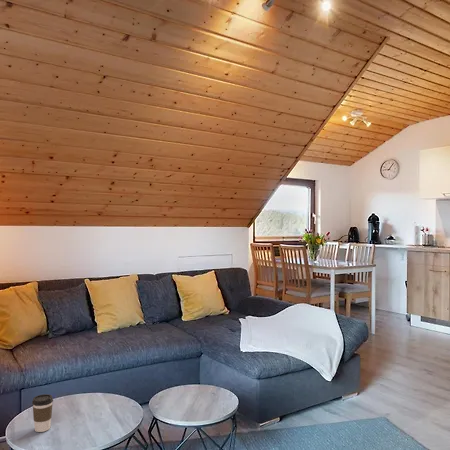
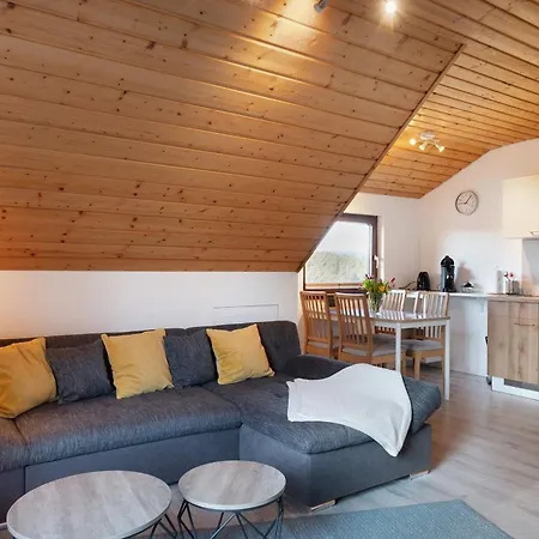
- coffee cup [31,393,54,433]
